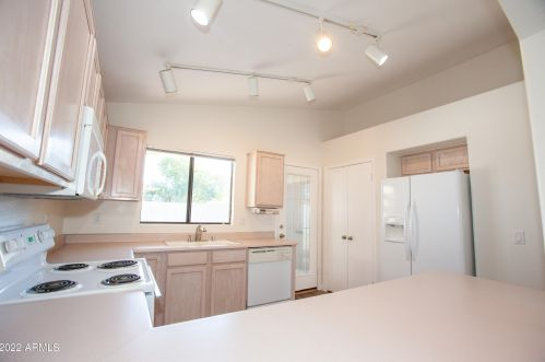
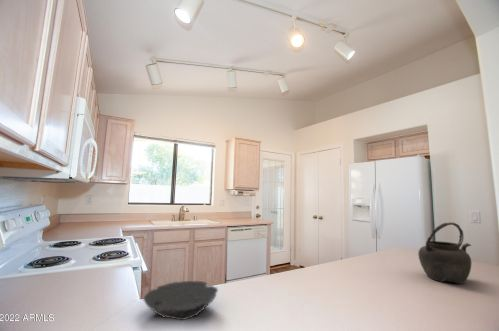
+ kettle [417,221,472,285]
+ bowl [142,280,219,321]
